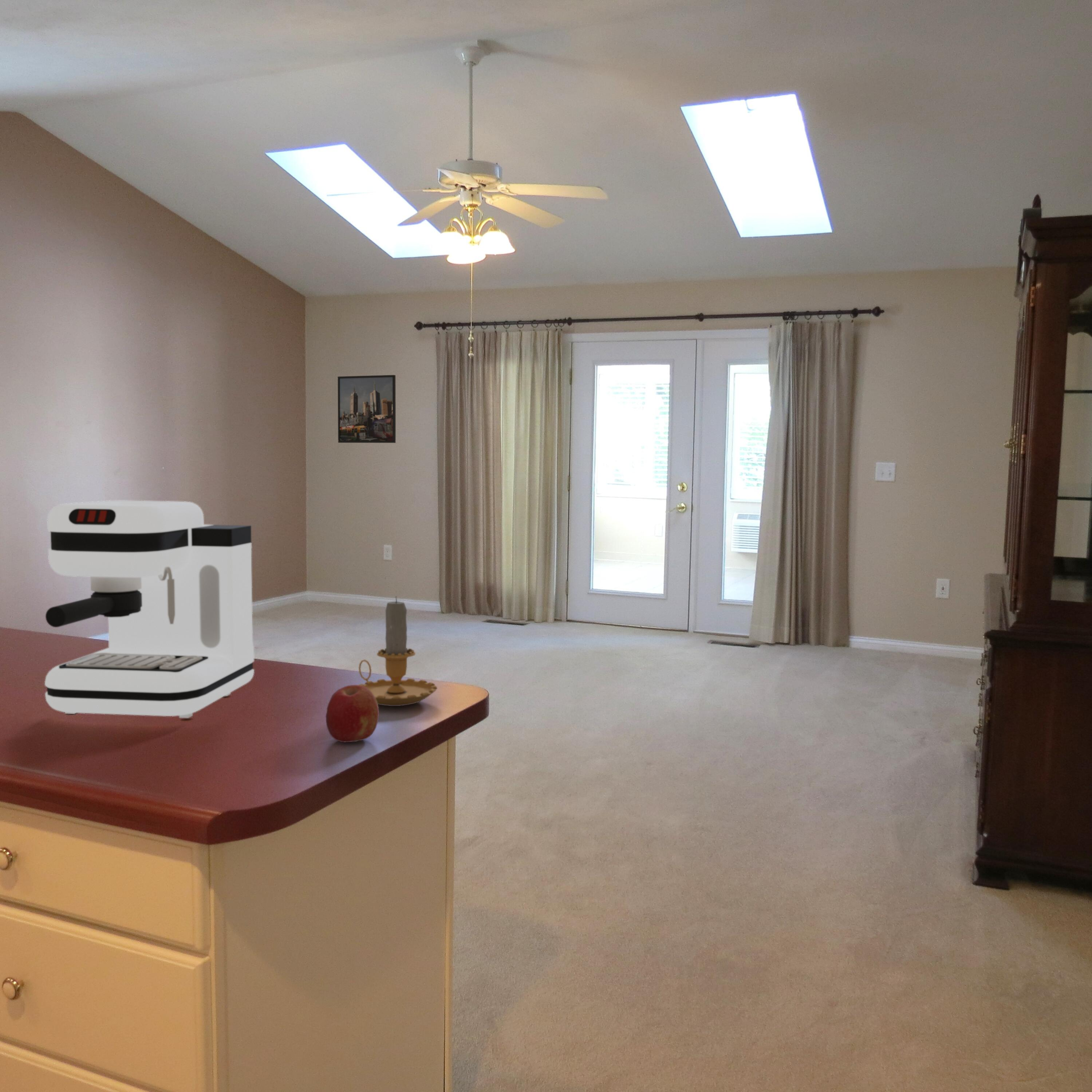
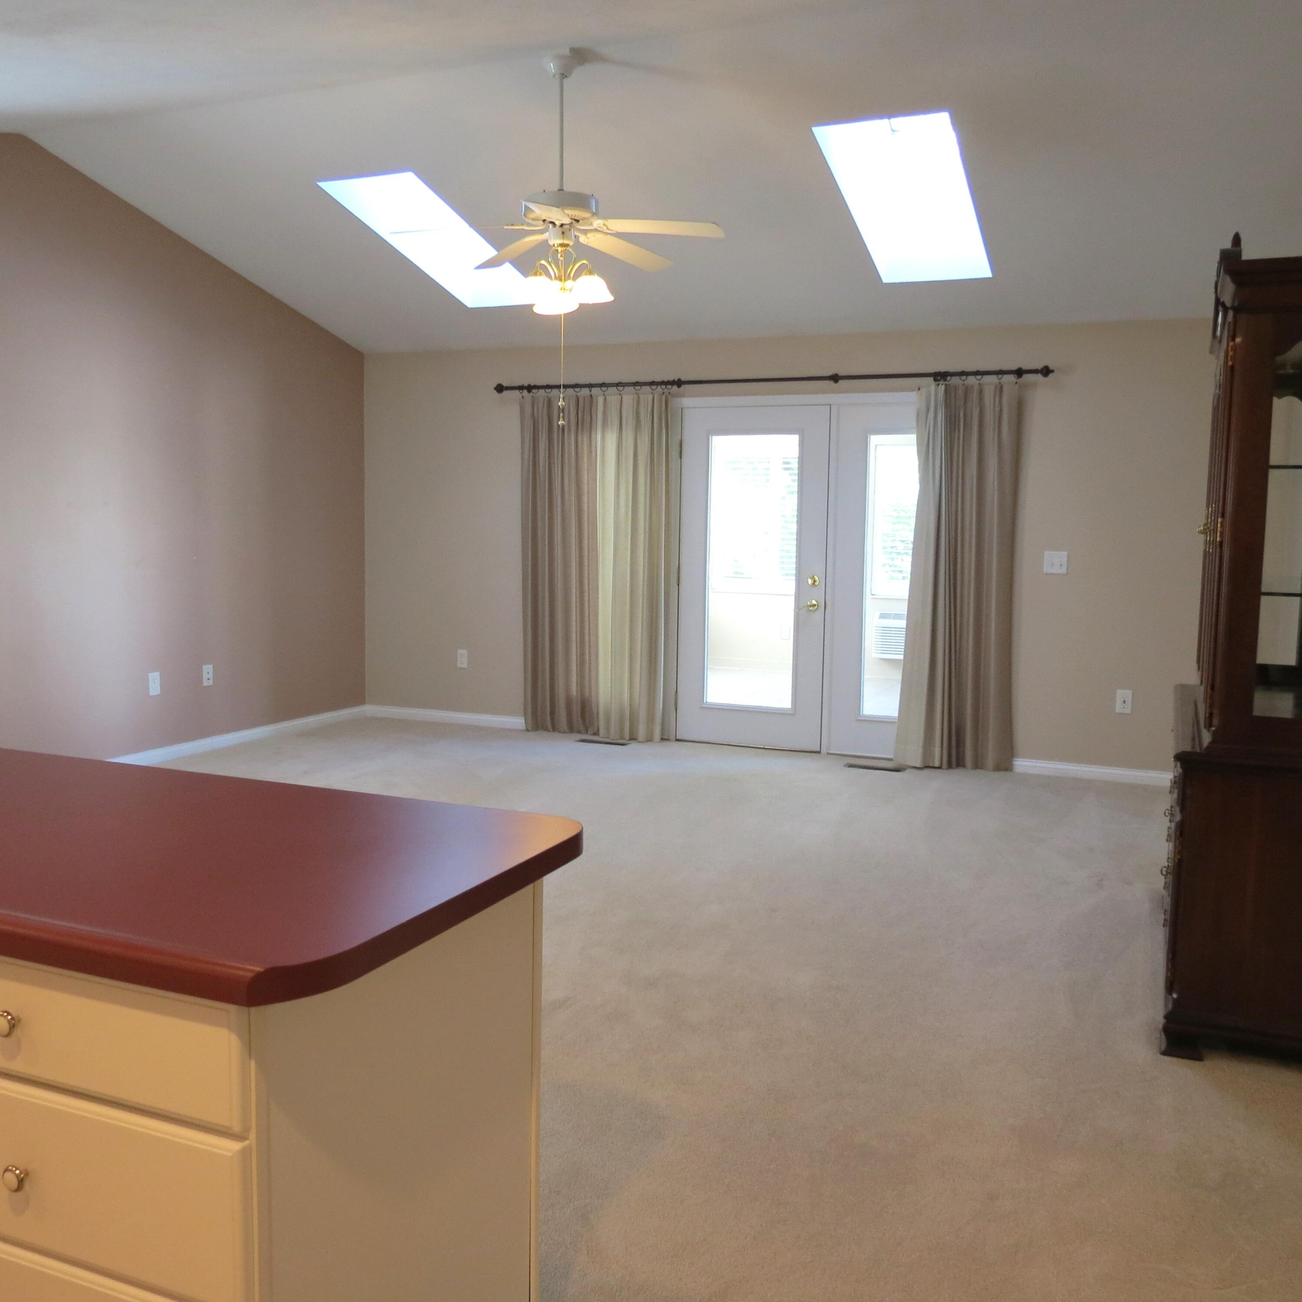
- coffee maker [44,500,255,718]
- fruit [325,685,379,743]
- candle [358,596,438,706]
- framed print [337,375,396,443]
